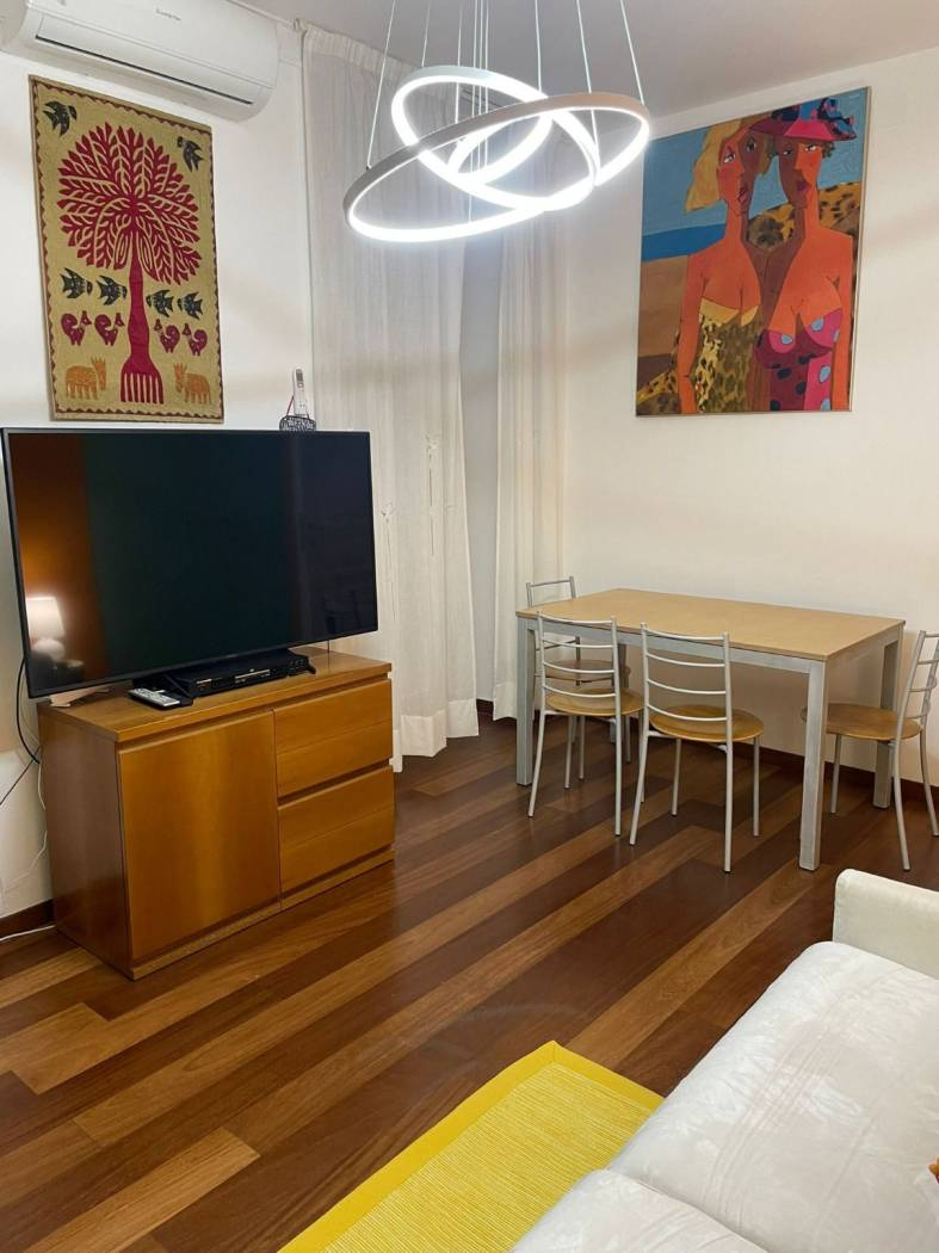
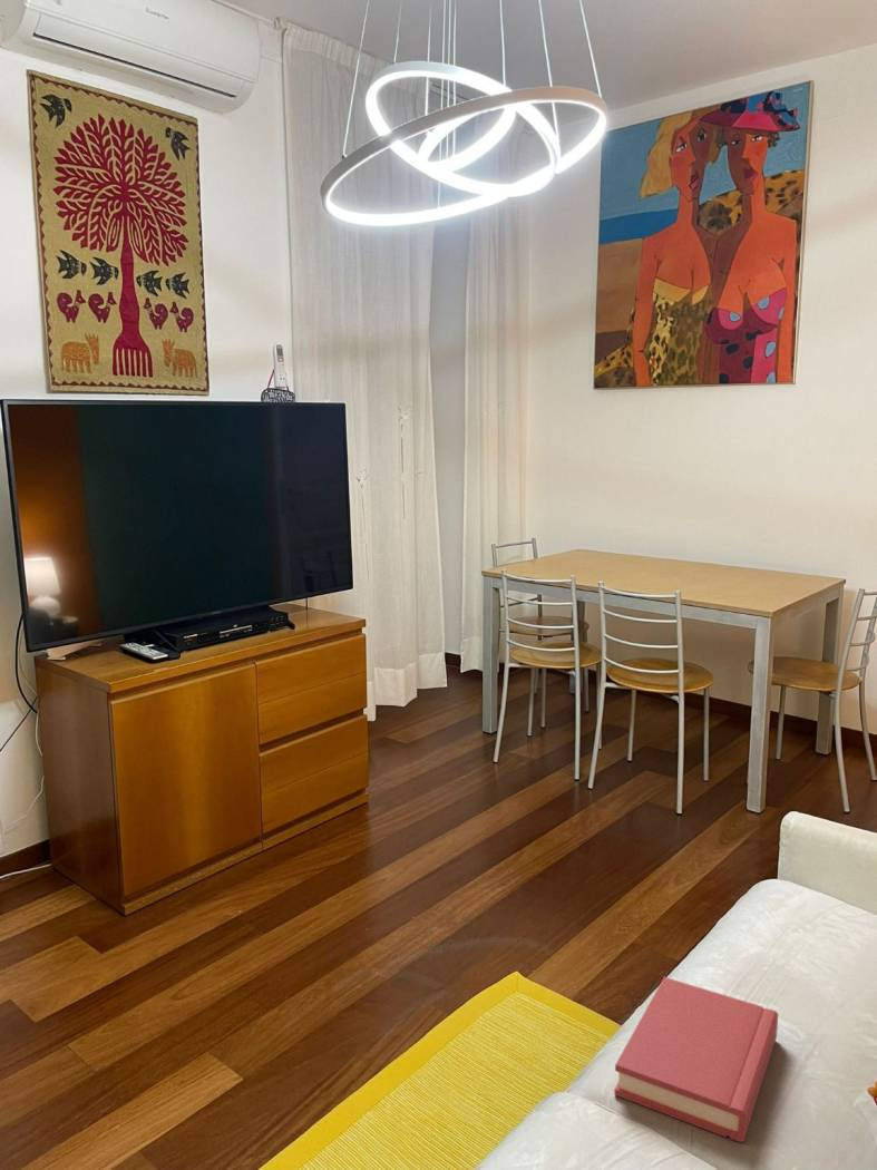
+ hardback book [613,976,779,1143]
